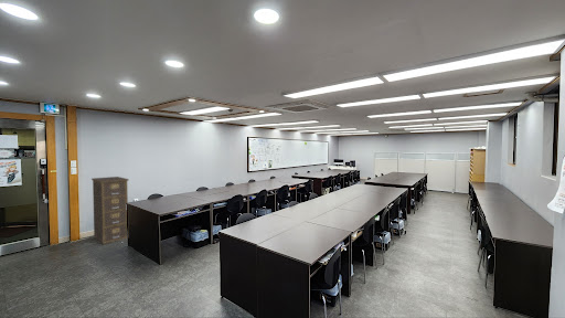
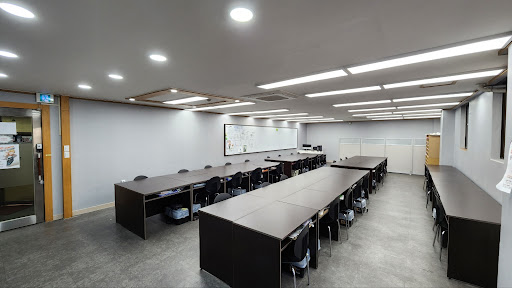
- filing cabinet [90,176,130,245]
